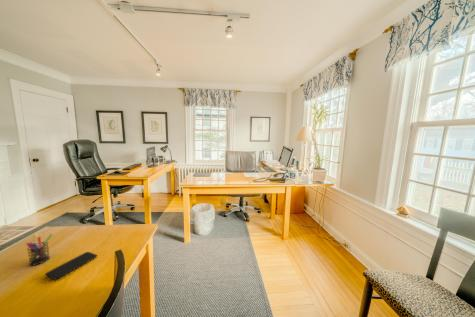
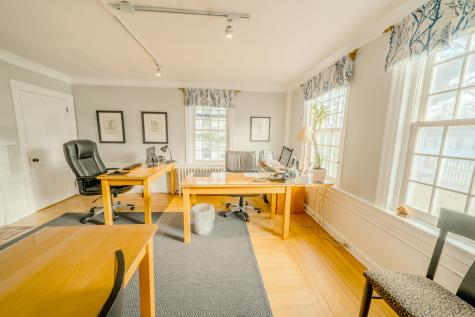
- smartphone [44,251,98,280]
- pen holder [25,233,53,267]
